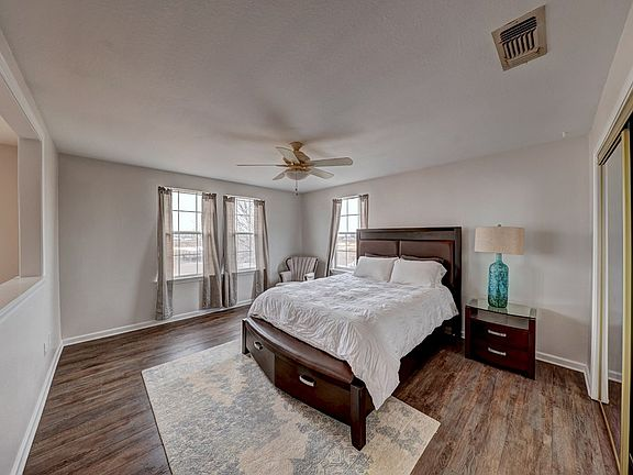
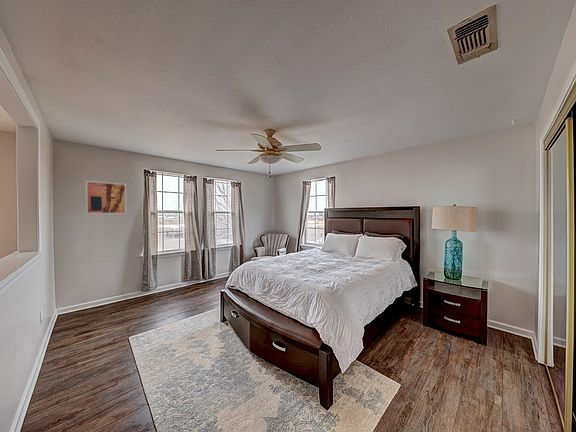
+ wall art [85,180,127,215]
